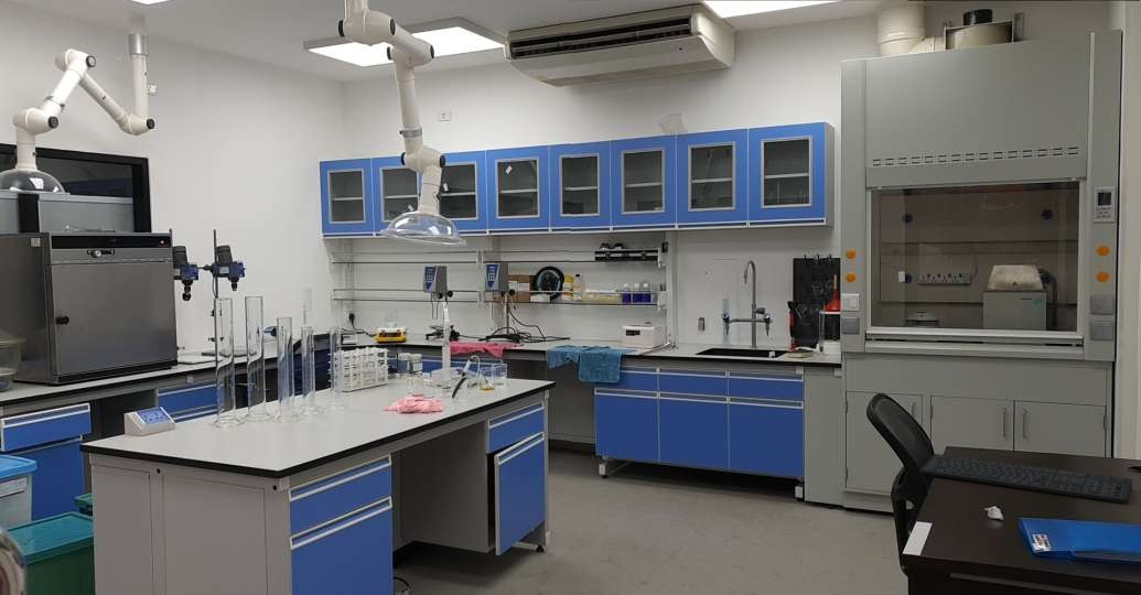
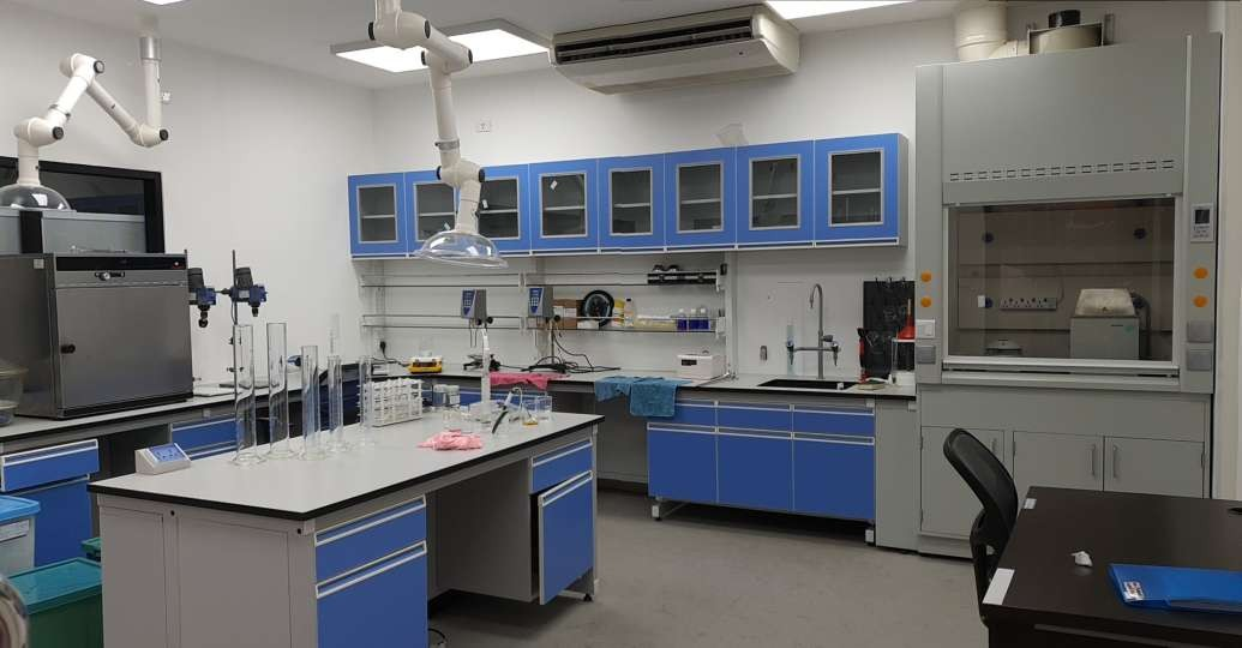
- keyboard [918,453,1133,505]
